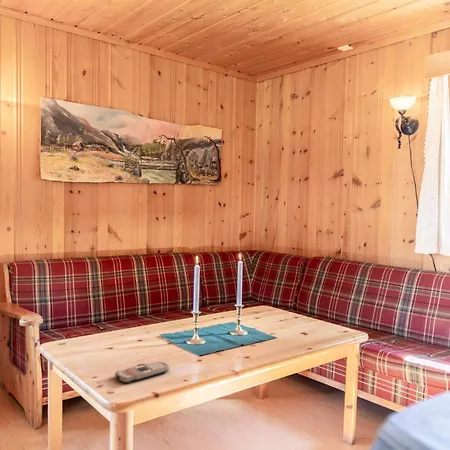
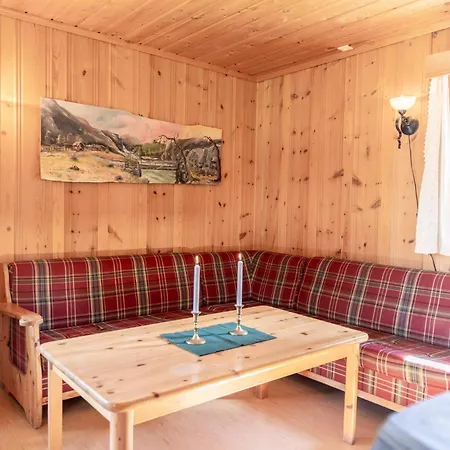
- remote control [114,361,170,384]
